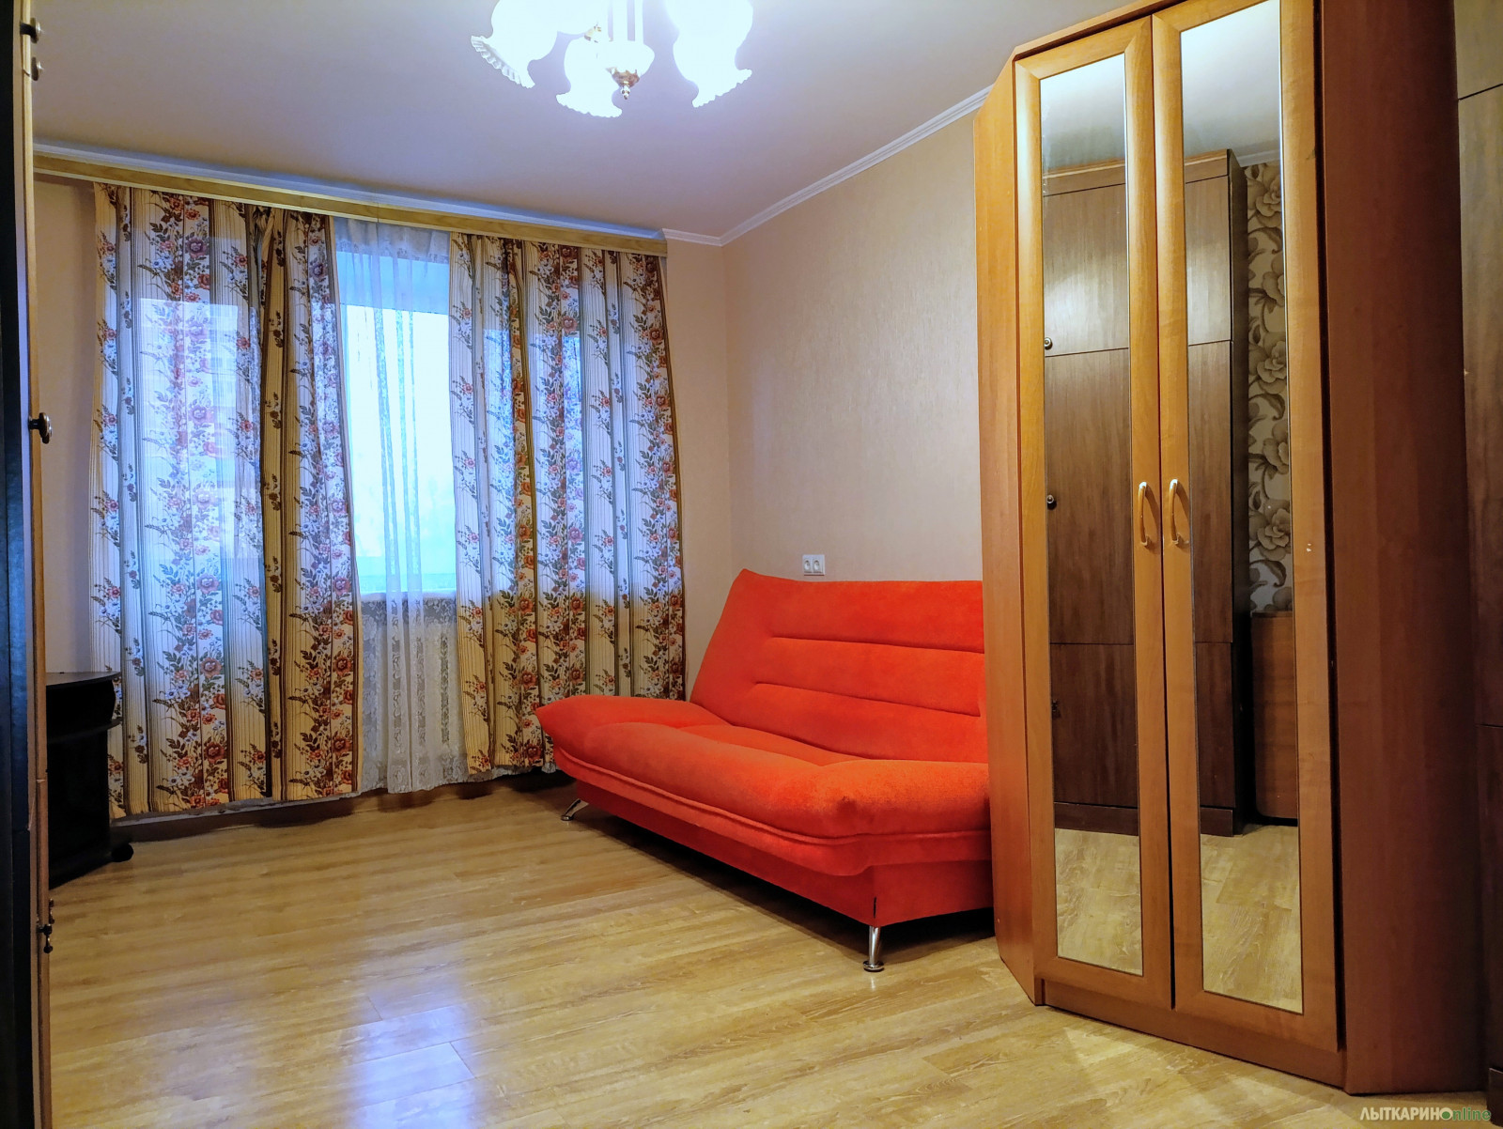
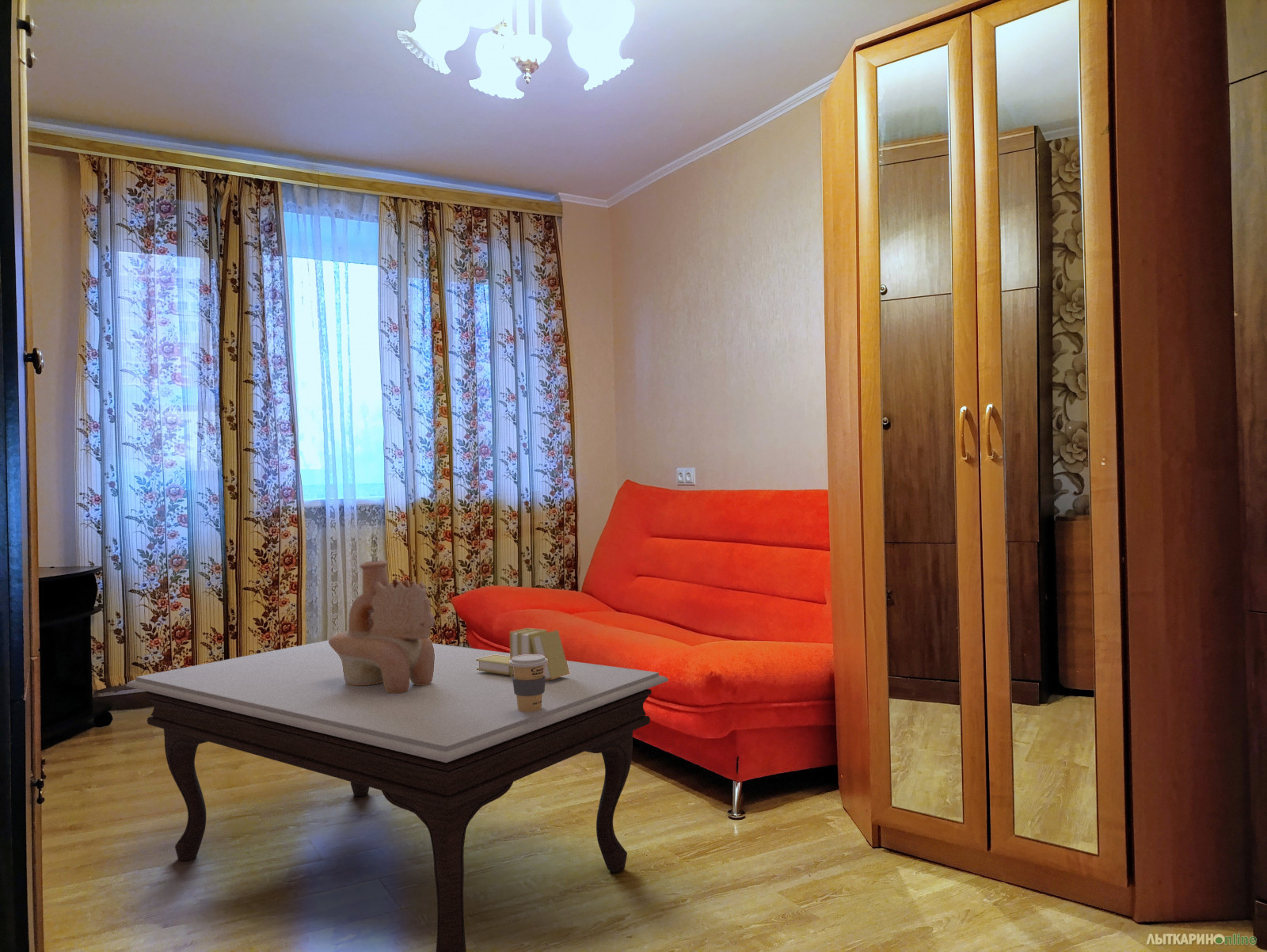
+ coffee cup [509,654,548,712]
+ coffee table [125,639,669,952]
+ books [476,627,570,680]
+ decorative vase [329,559,436,693]
